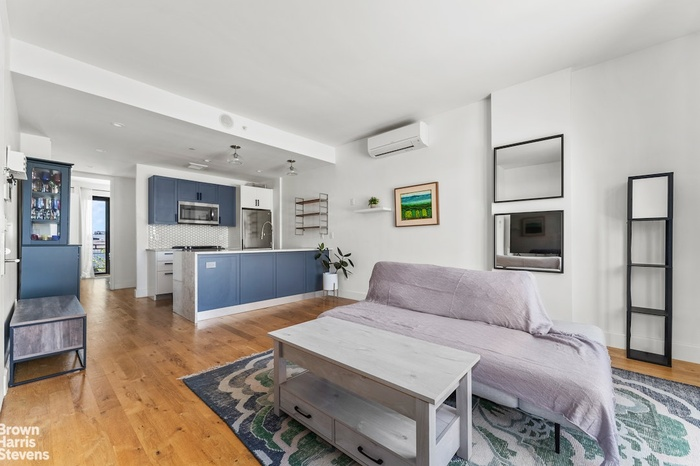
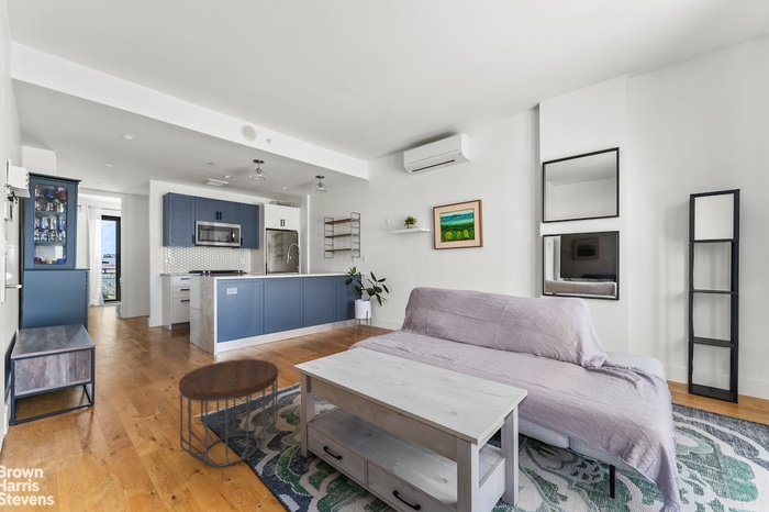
+ side table [178,358,279,468]
